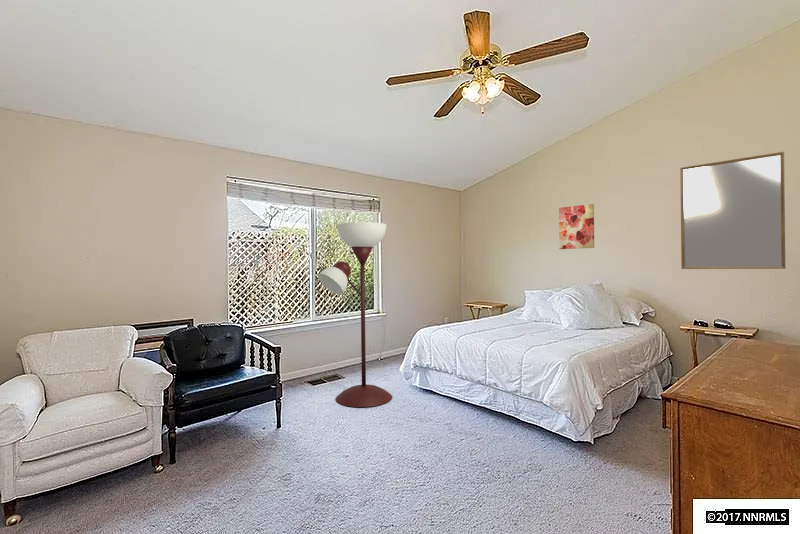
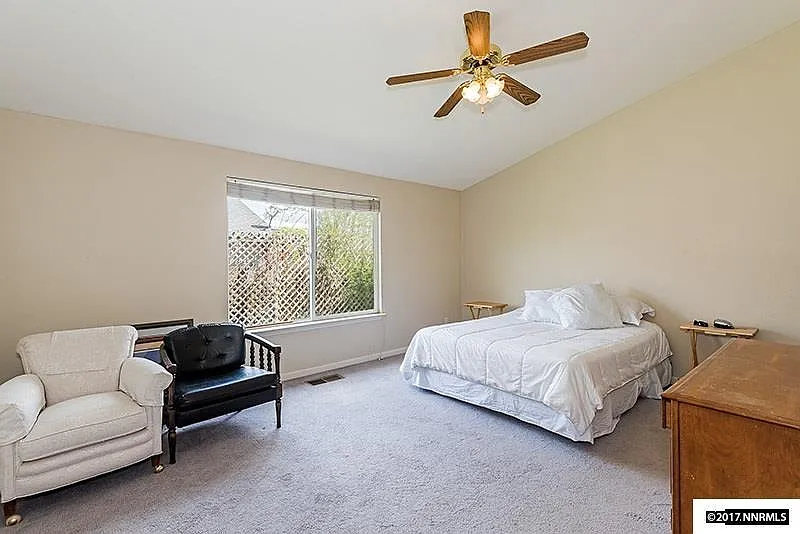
- floor lamp [317,221,393,408]
- home mirror [679,151,787,270]
- wall art [558,203,595,250]
